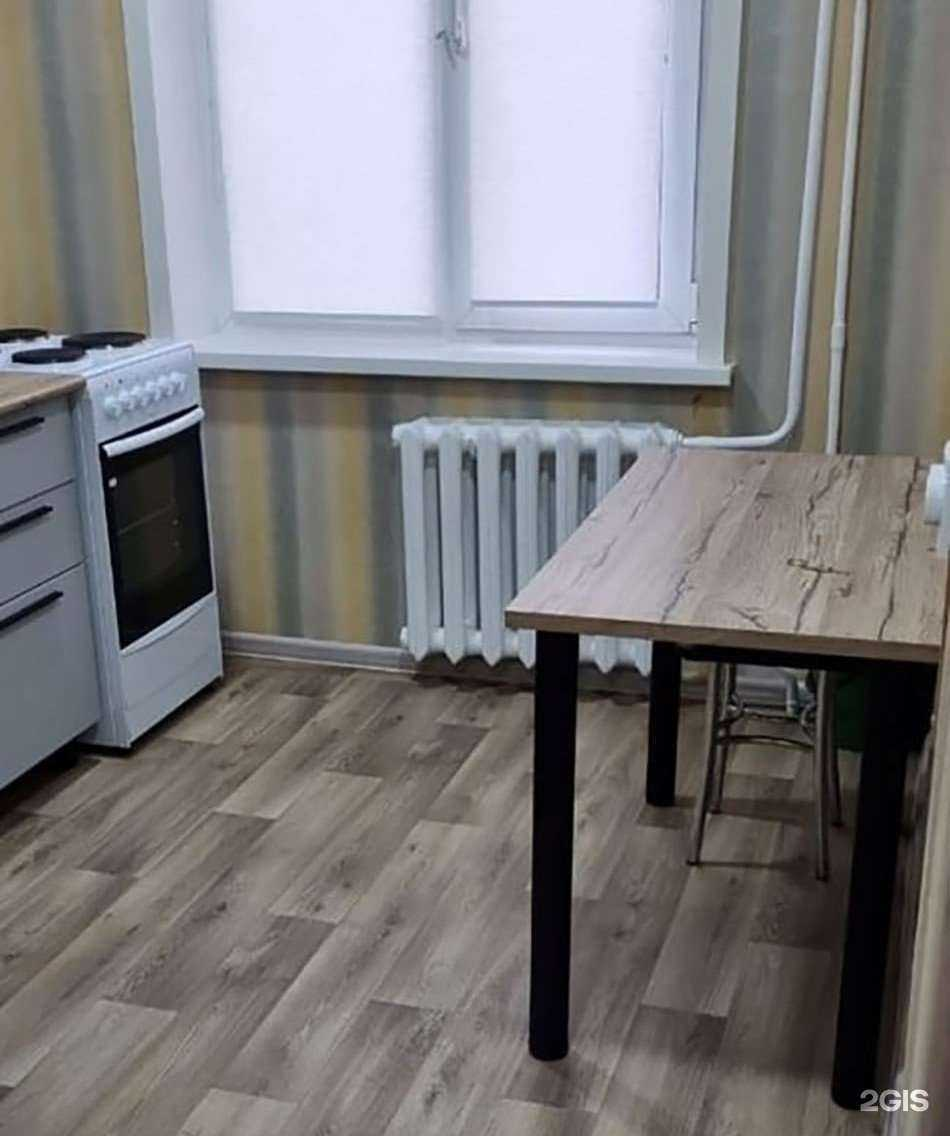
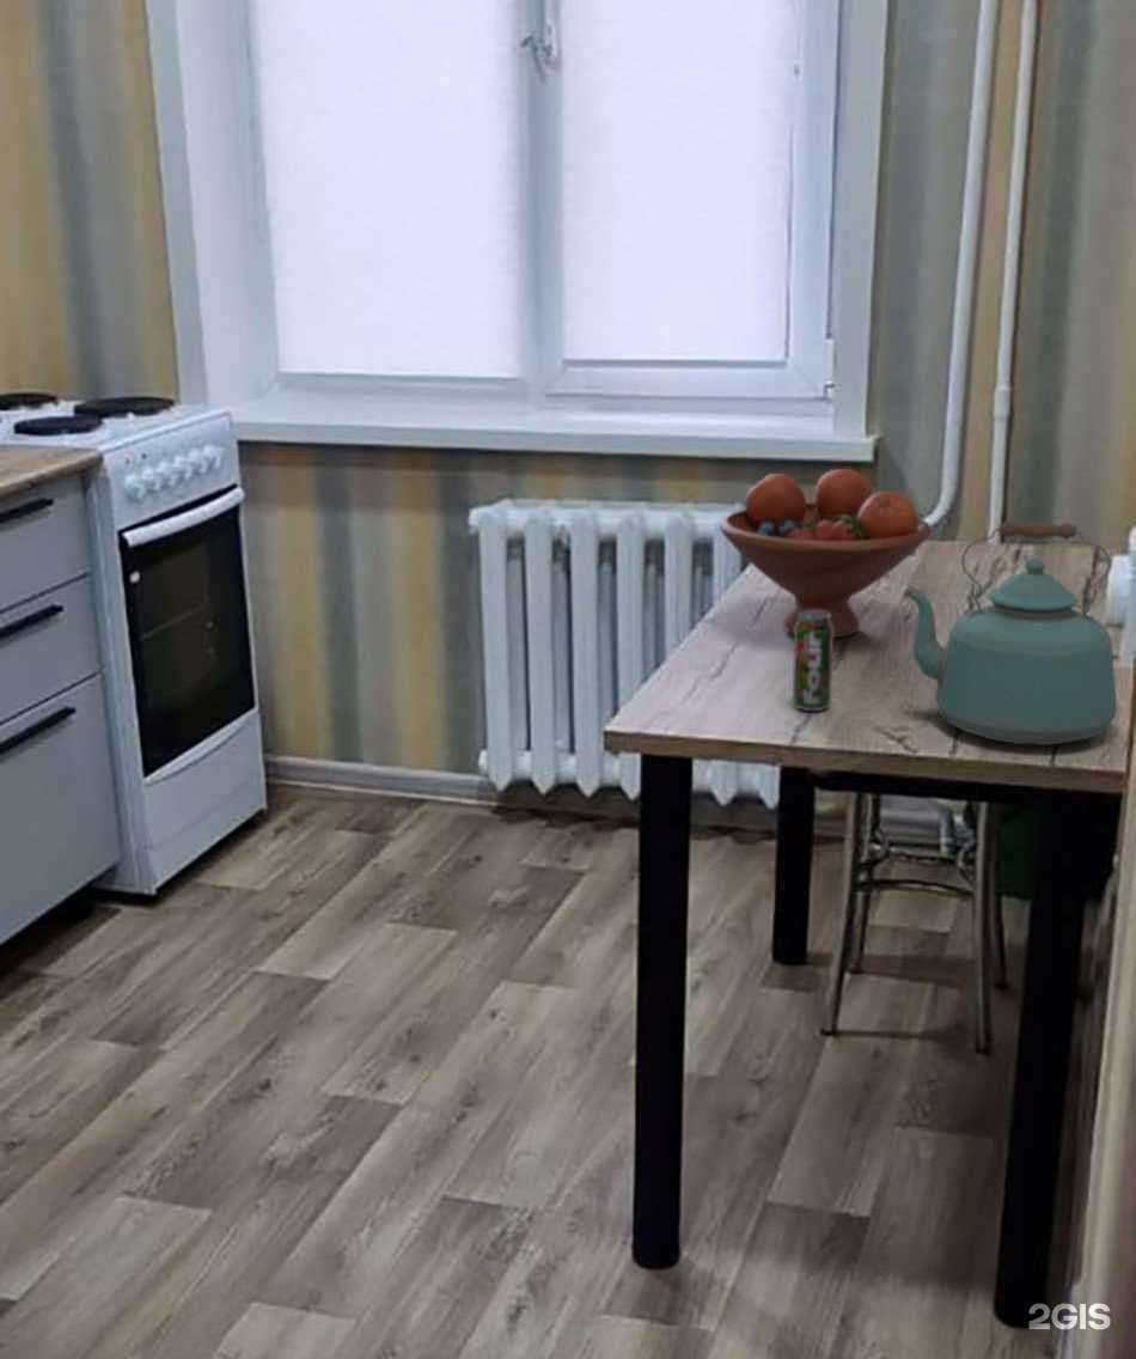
+ beverage can [792,610,835,712]
+ fruit bowl [719,468,933,639]
+ kettle [903,519,1118,746]
